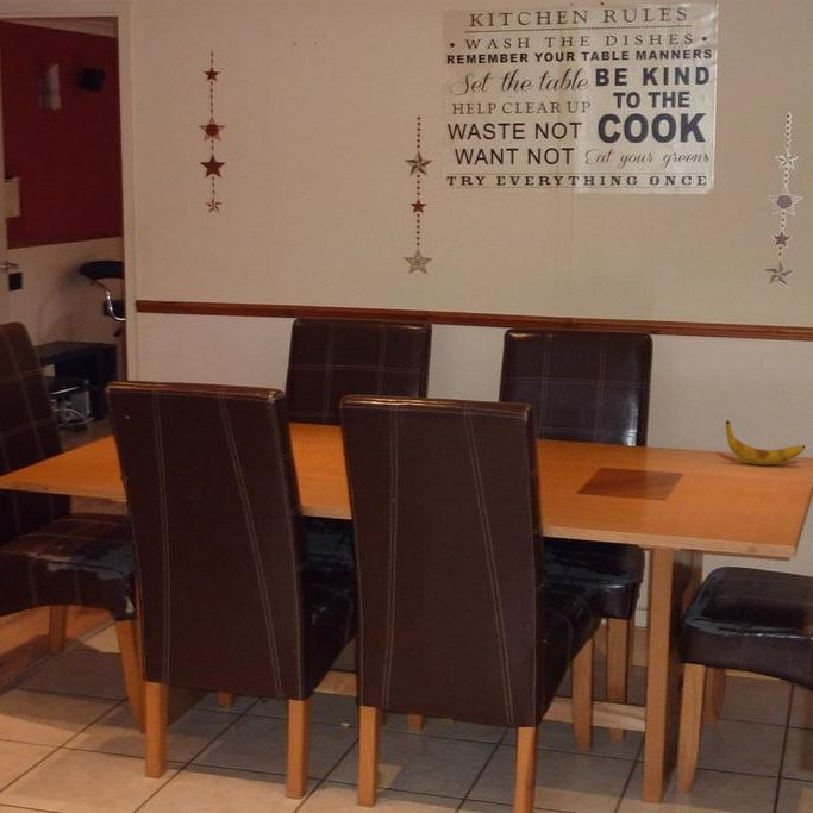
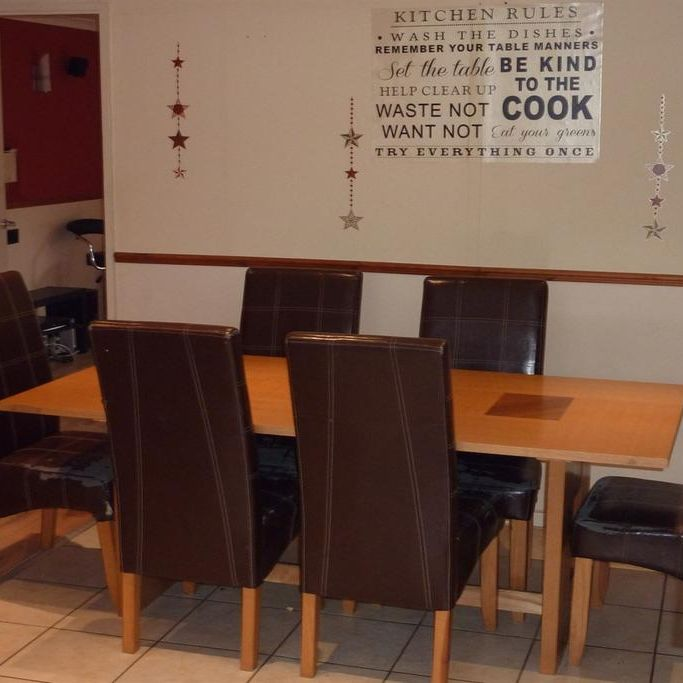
- banana [725,420,806,467]
